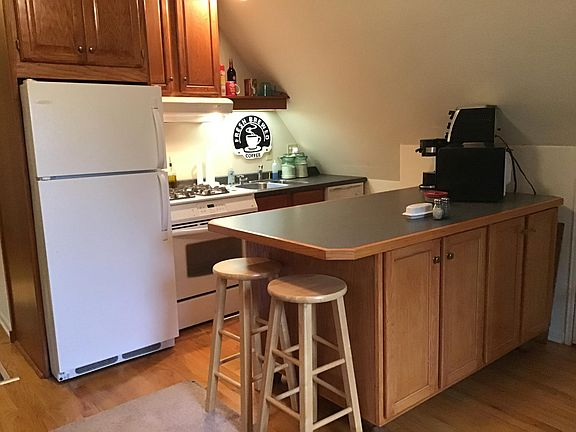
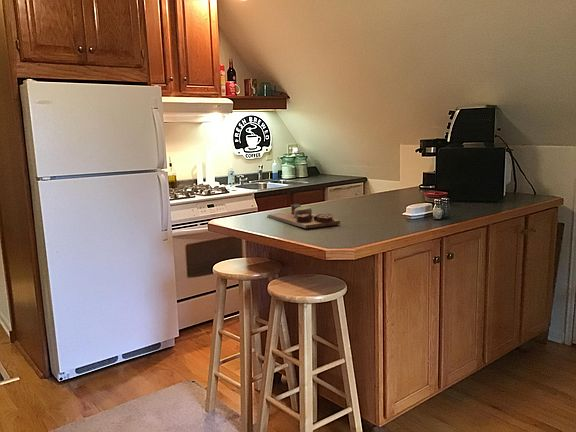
+ cutting board [266,203,341,229]
